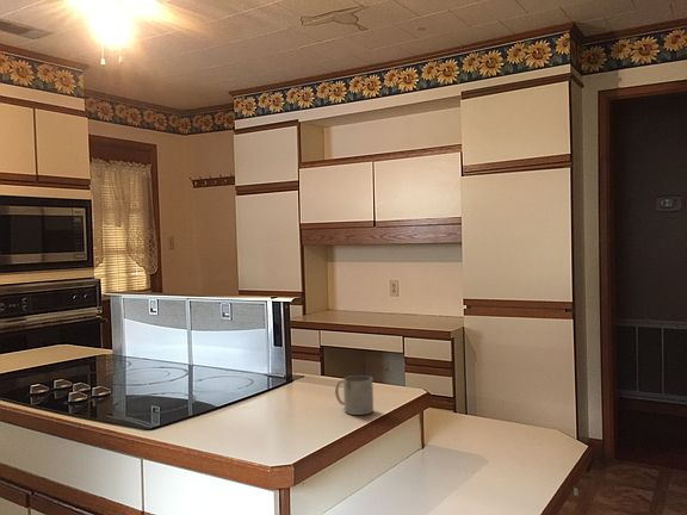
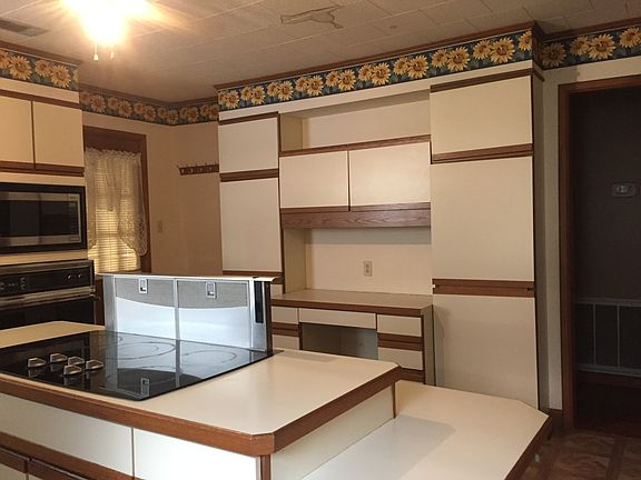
- mug [334,374,375,416]
